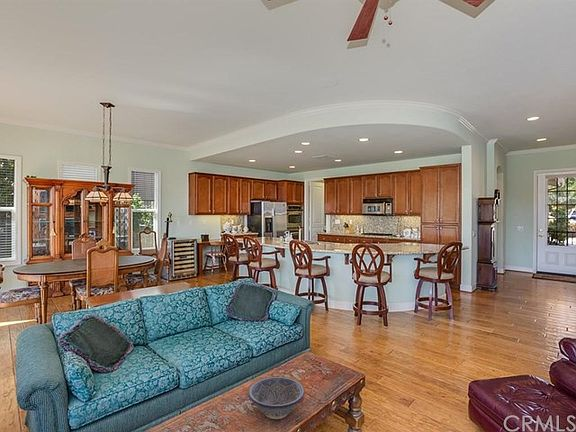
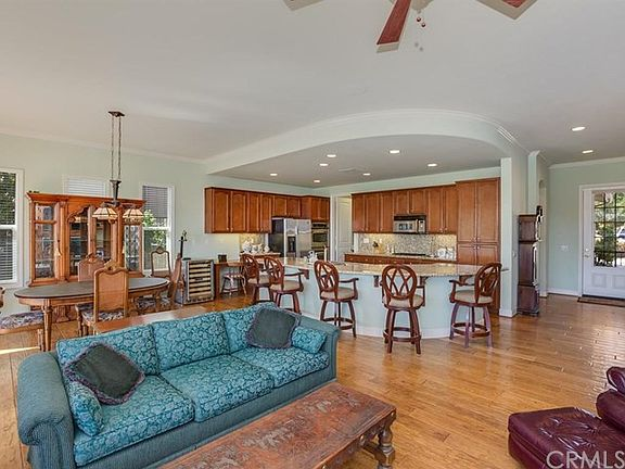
- decorative bowl [247,376,306,420]
